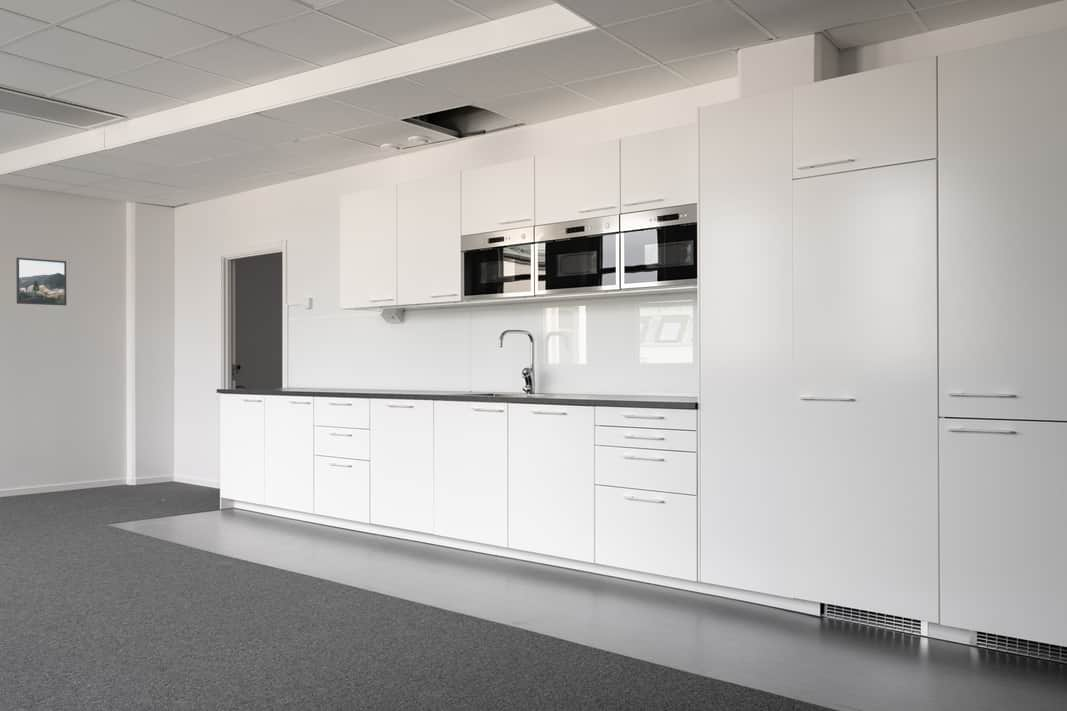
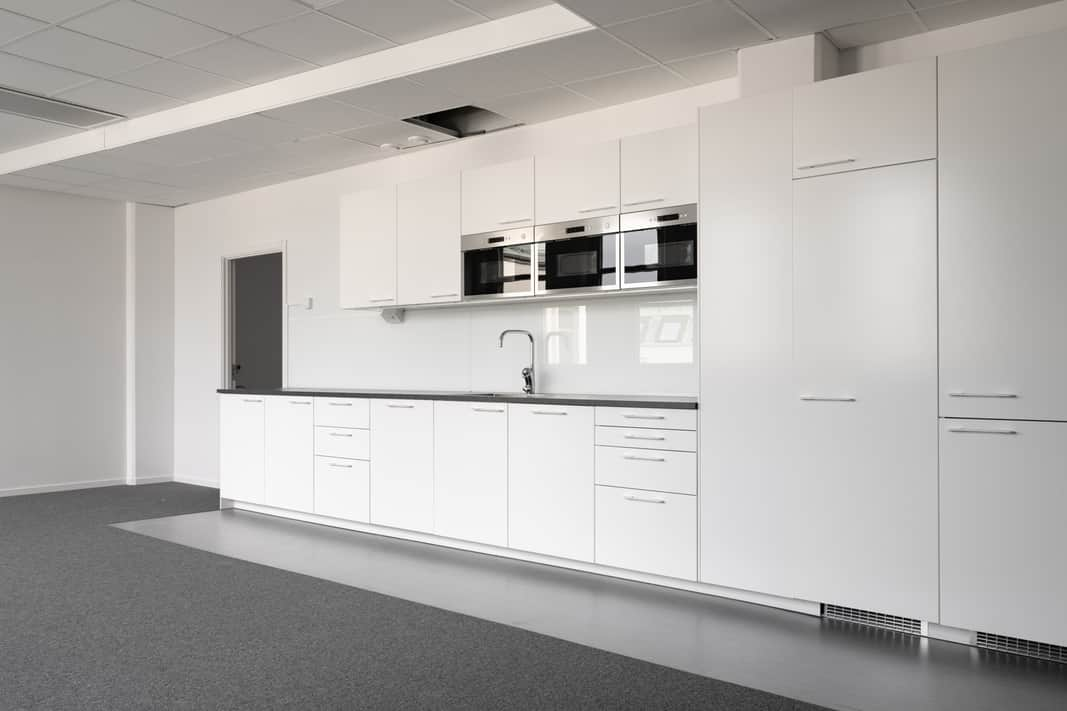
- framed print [15,257,67,306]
